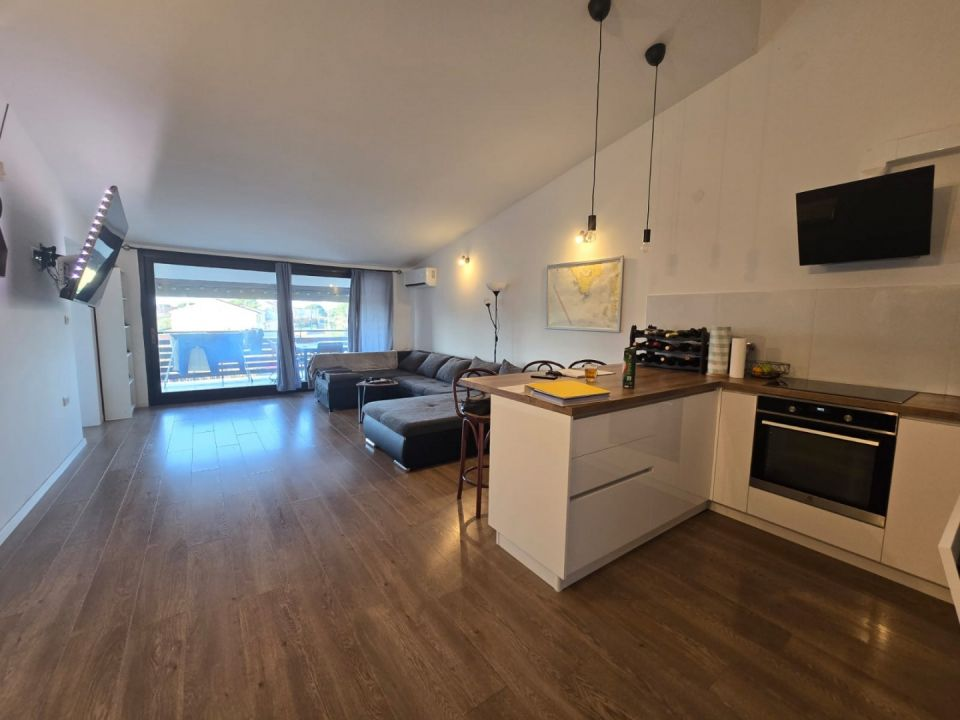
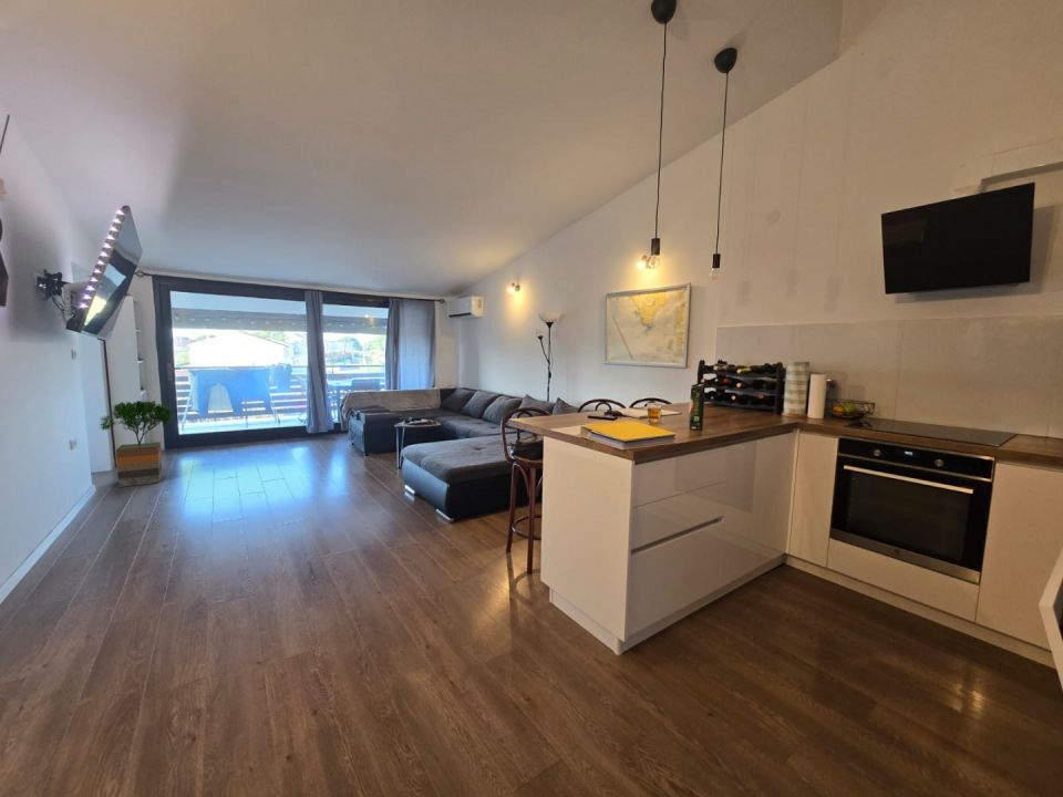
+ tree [97,400,176,488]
